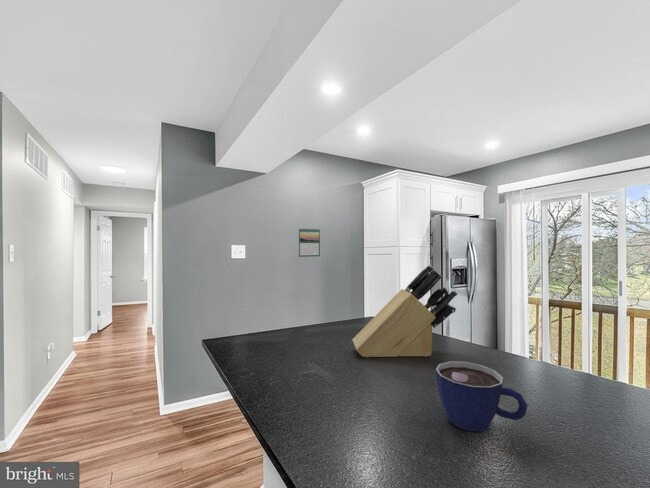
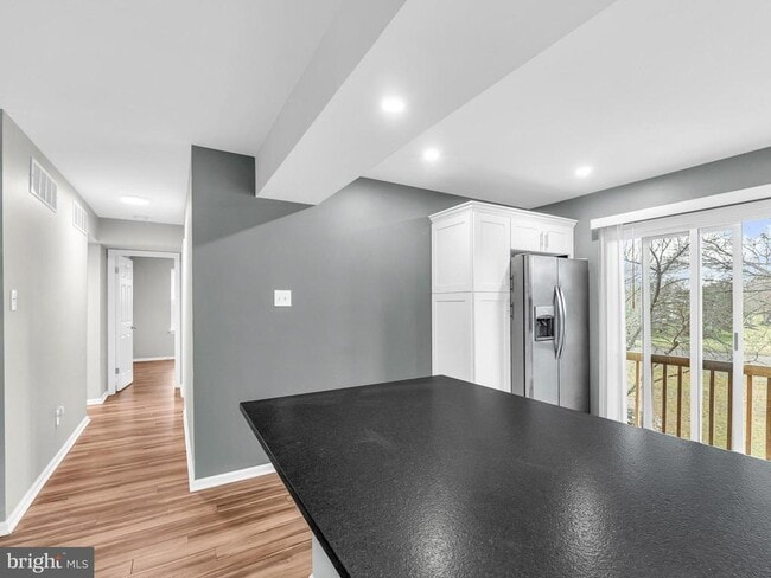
- cup [435,360,528,433]
- knife block [351,264,458,358]
- calendar [298,227,321,258]
